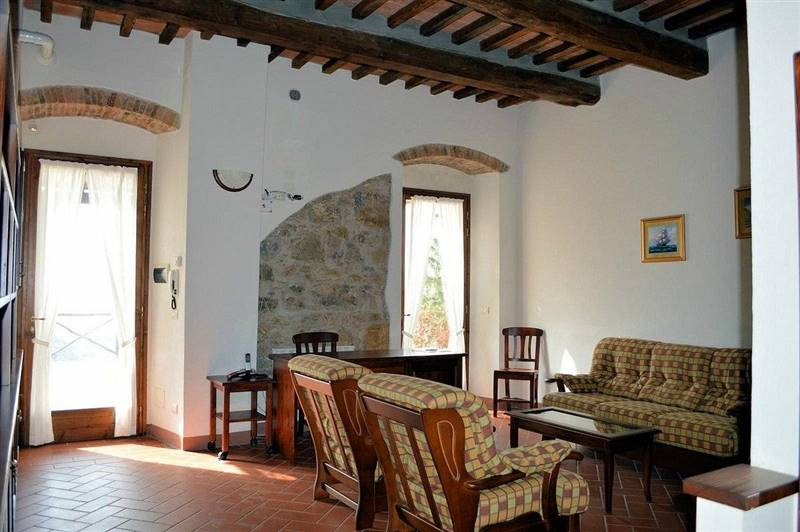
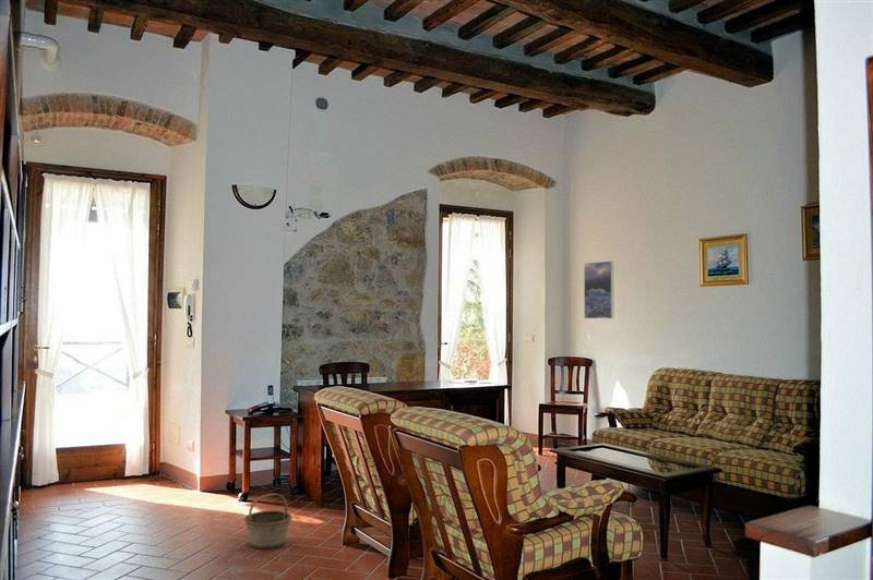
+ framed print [583,259,614,319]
+ basket [243,493,292,549]
